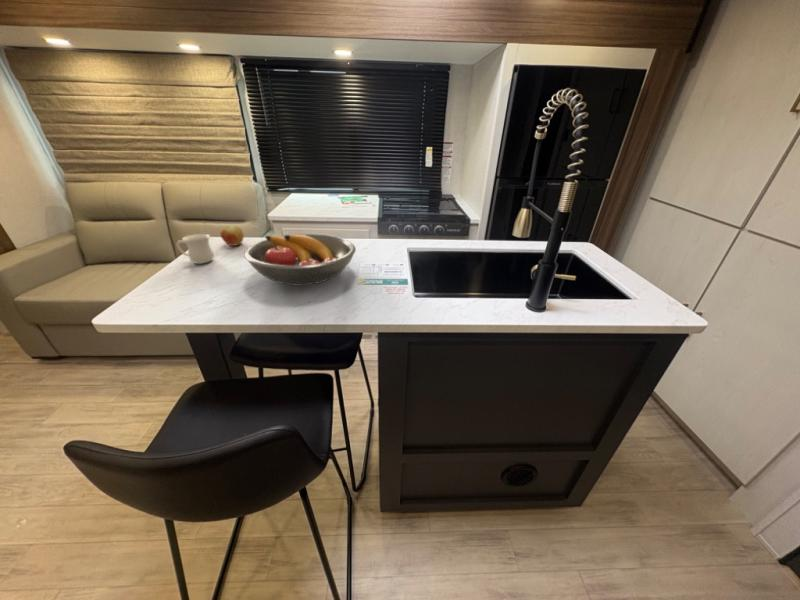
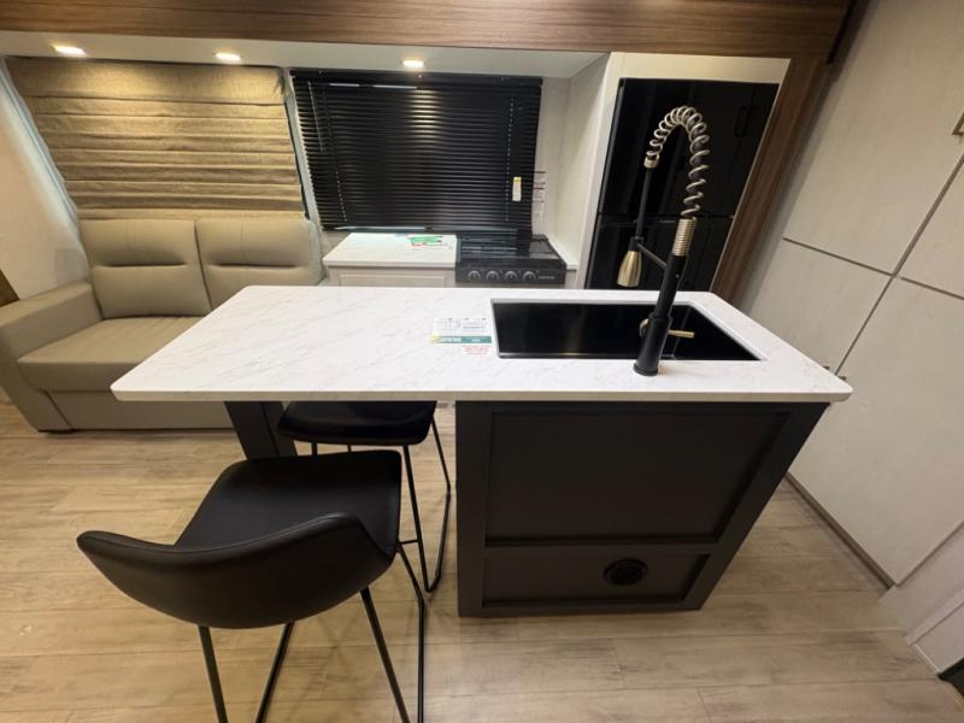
- mug [175,233,214,265]
- apple [219,225,245,247]
- fruit bowl [243,233,357,286]
